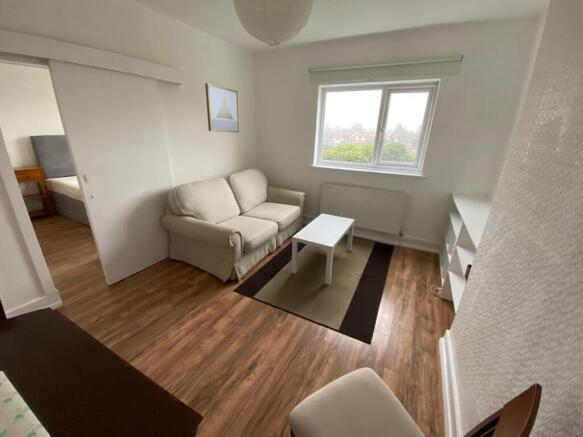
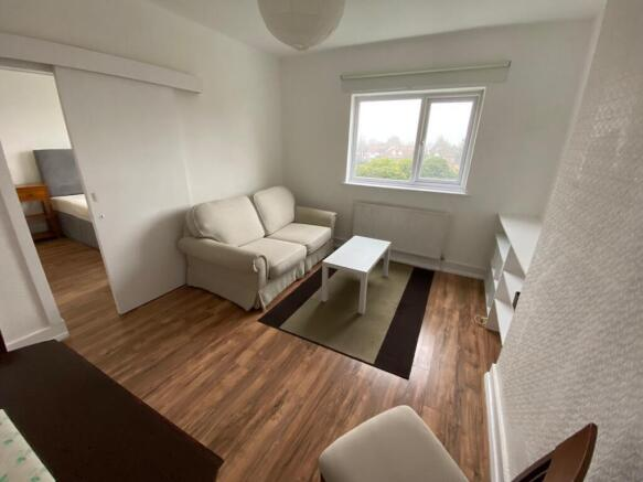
- wall art [204,82,240,133]
